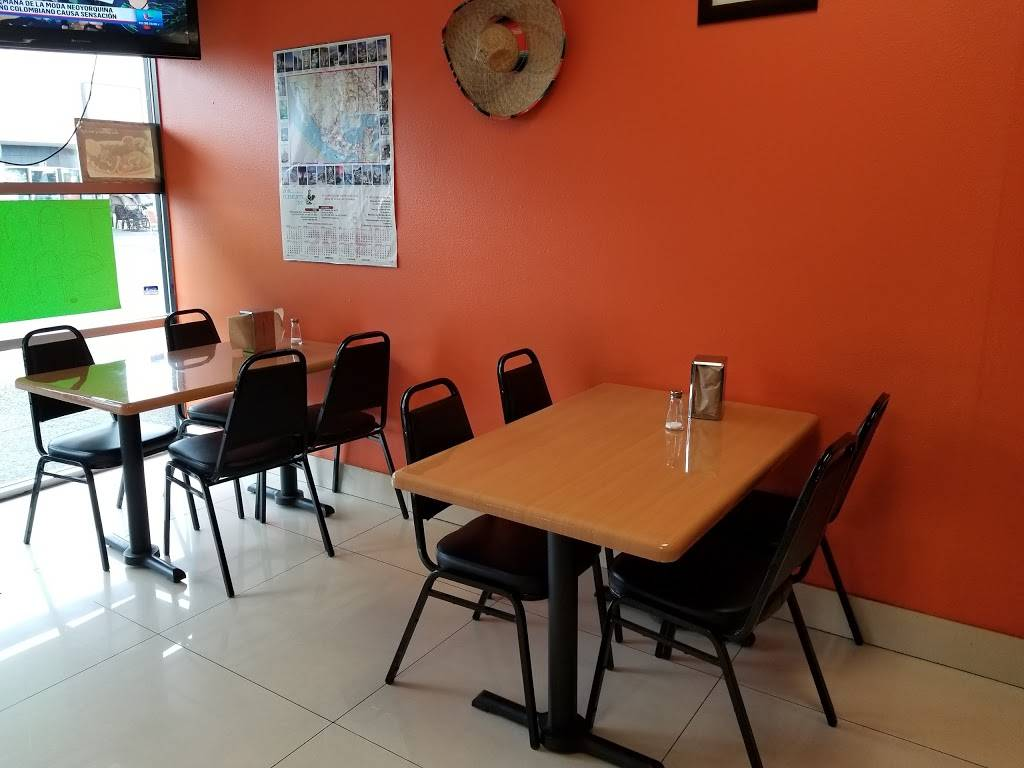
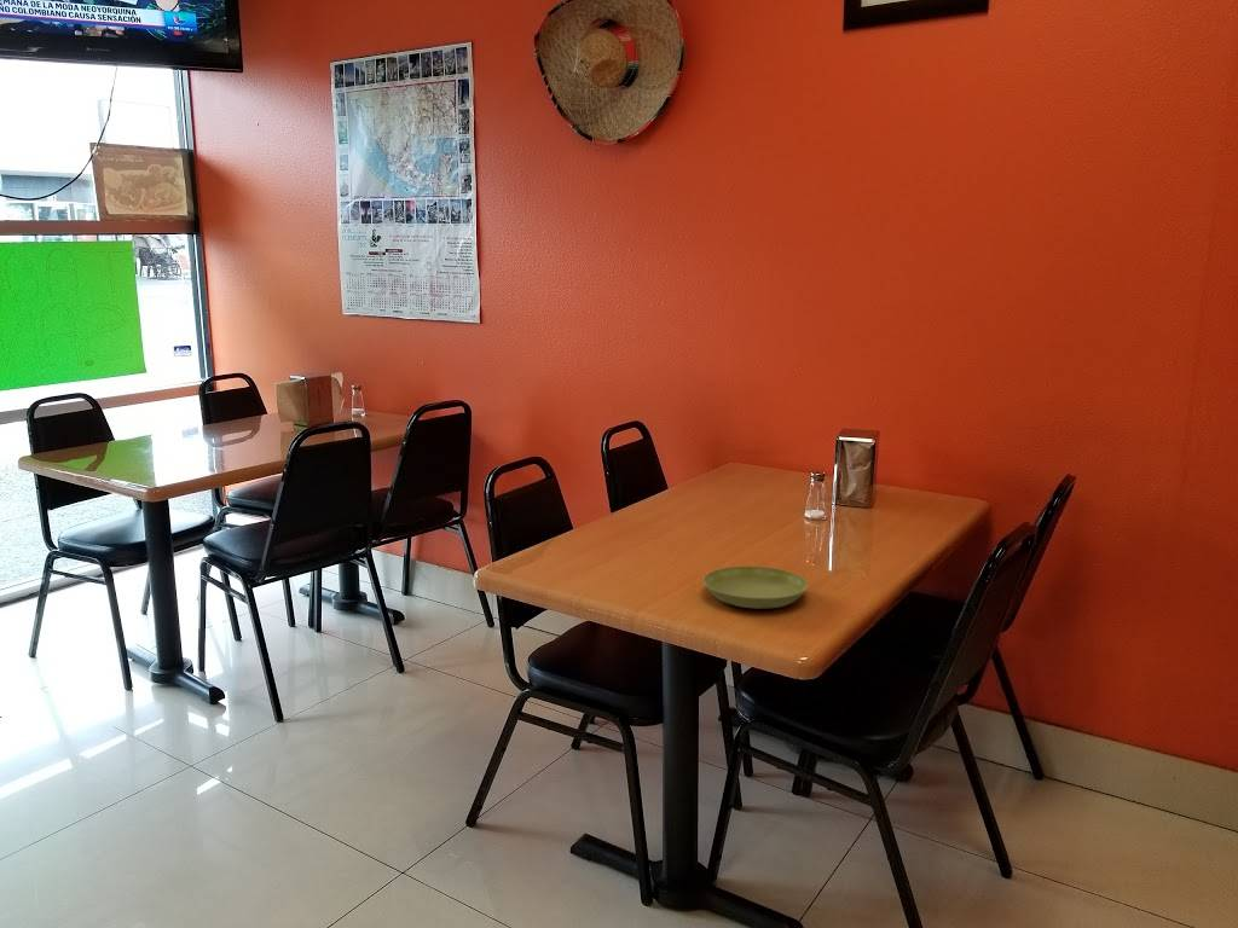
+ saucer [702,566,809,610]
